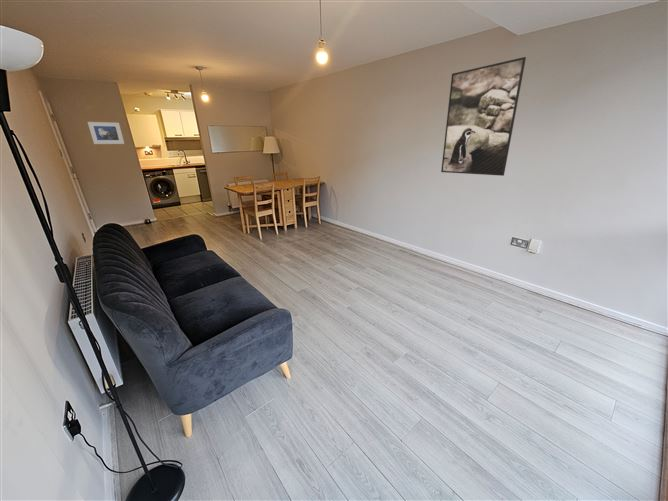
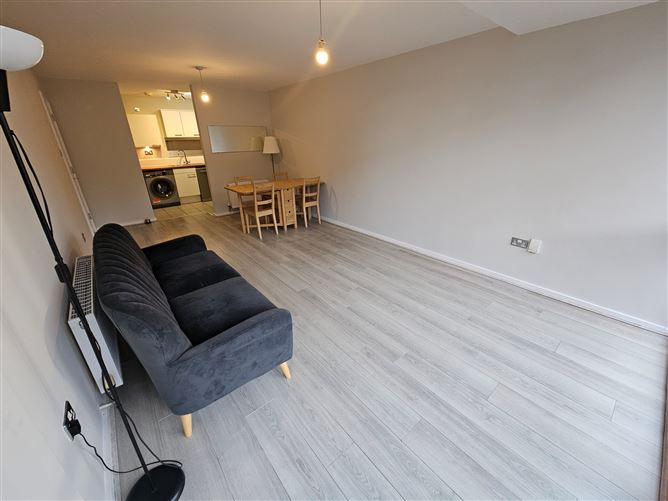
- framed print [440,56,527,177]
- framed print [87,121,125,145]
